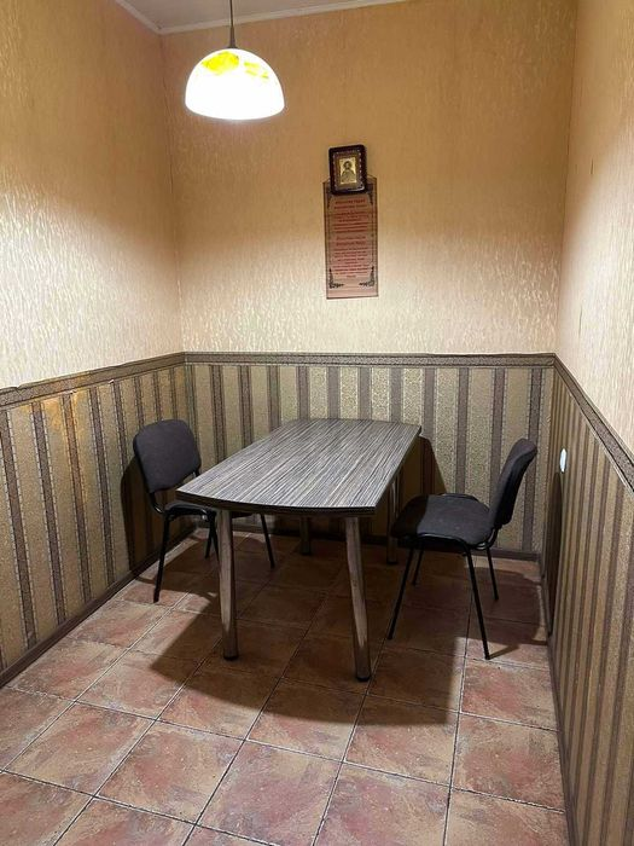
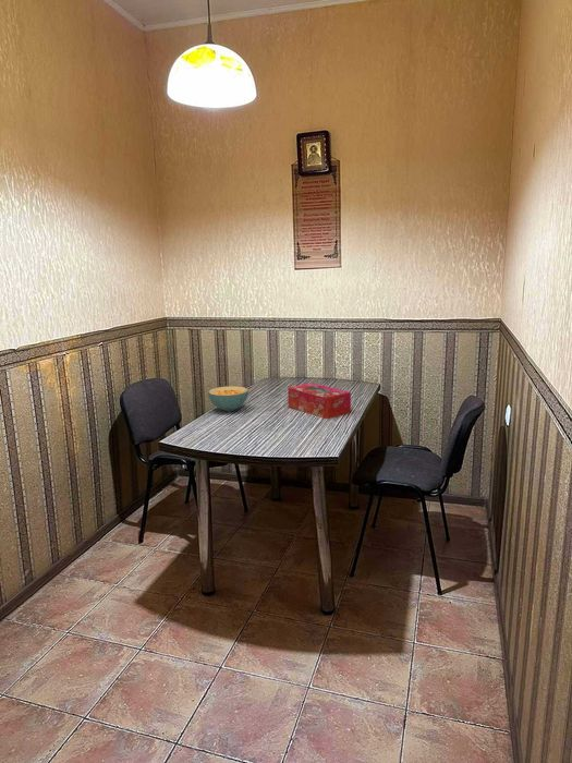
+ cereal bowl [207,385,250,412]
+ tissue box [287,382,352,420]
